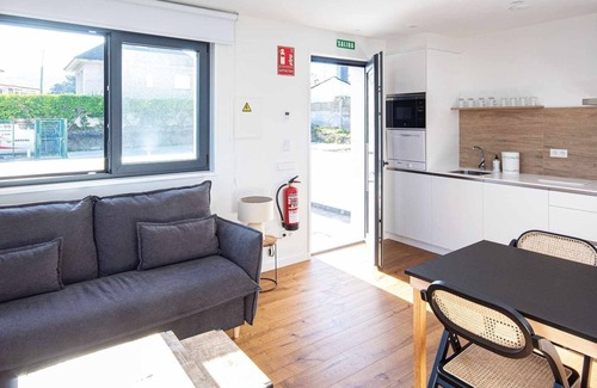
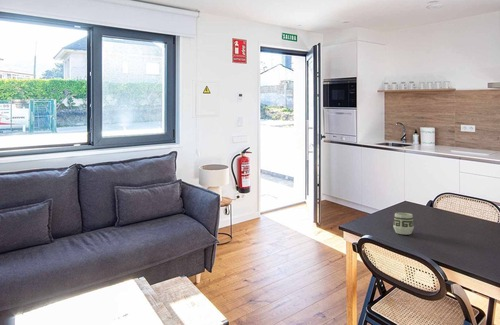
+ cup [393,212,415,235]
